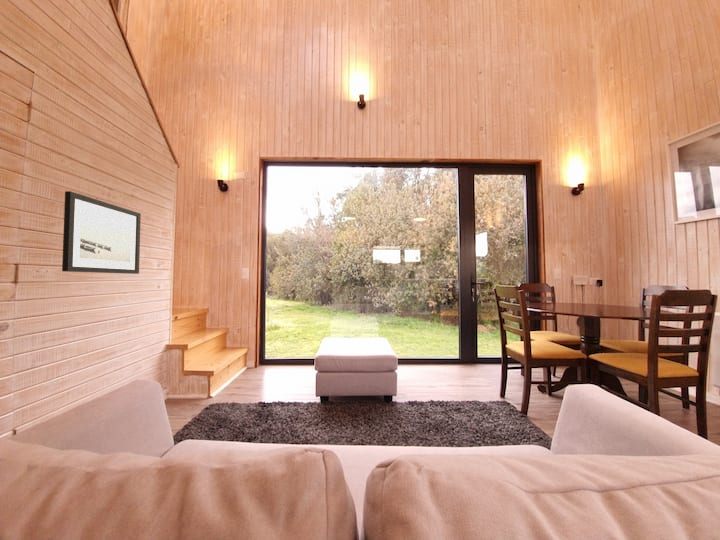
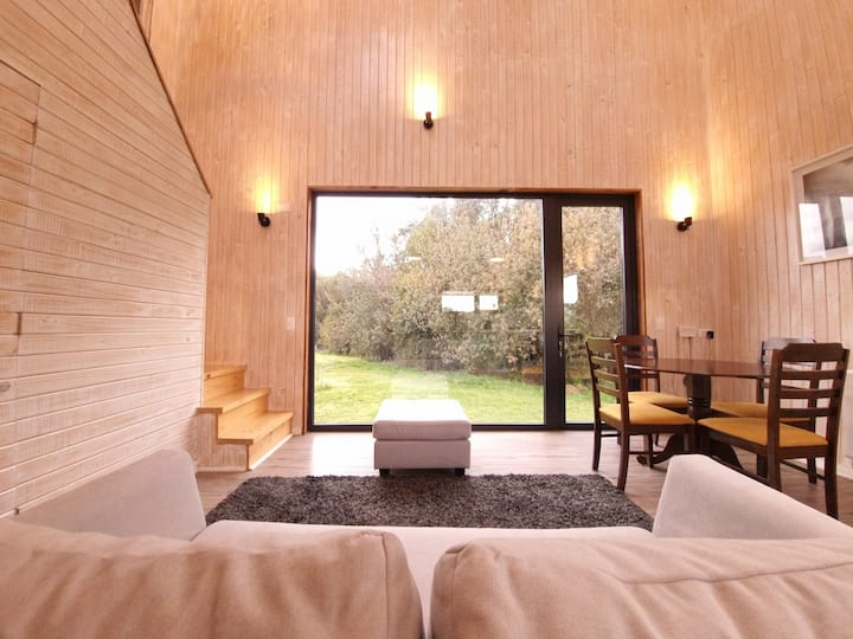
- wall art [61,190,142,275]
